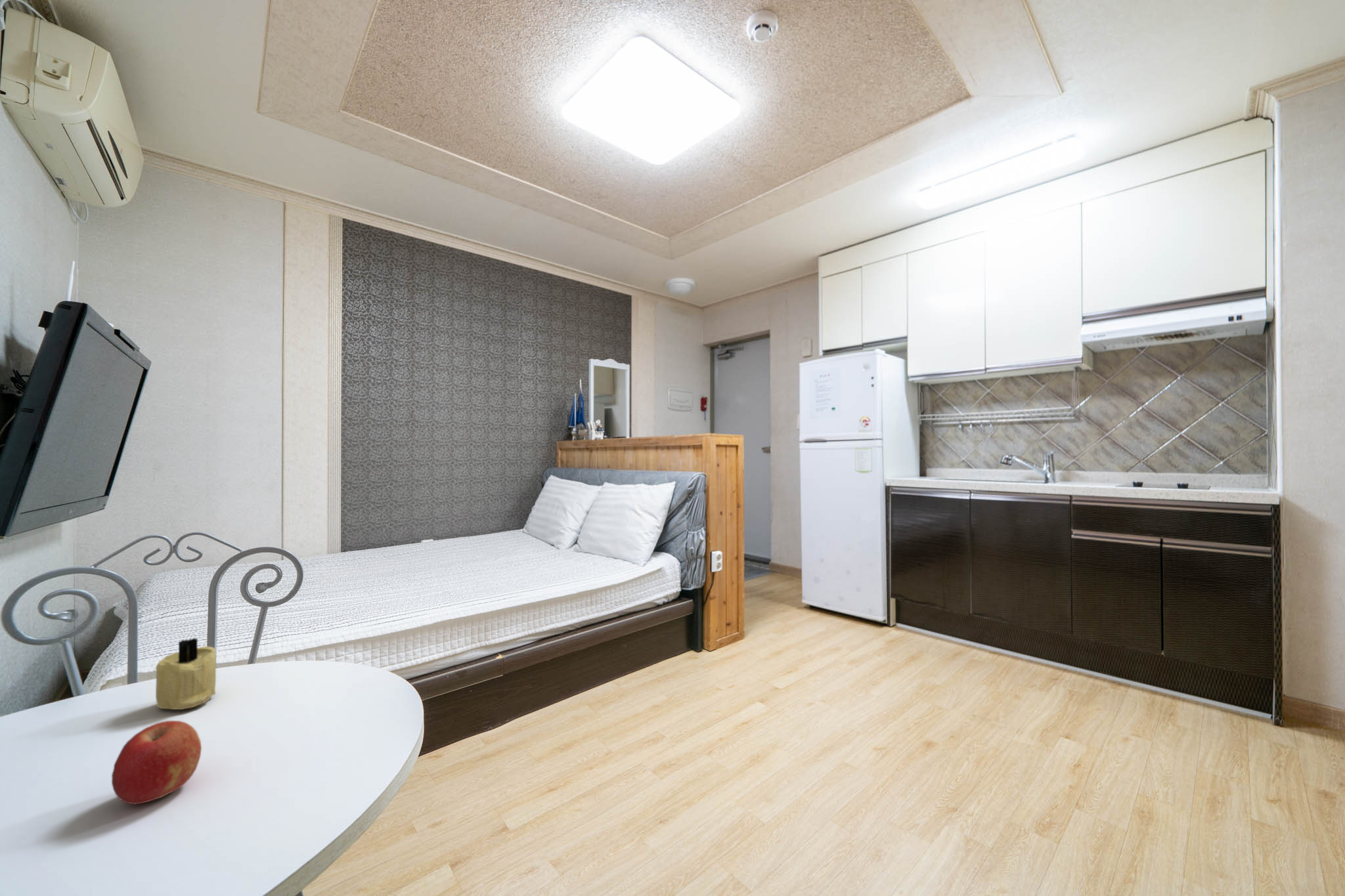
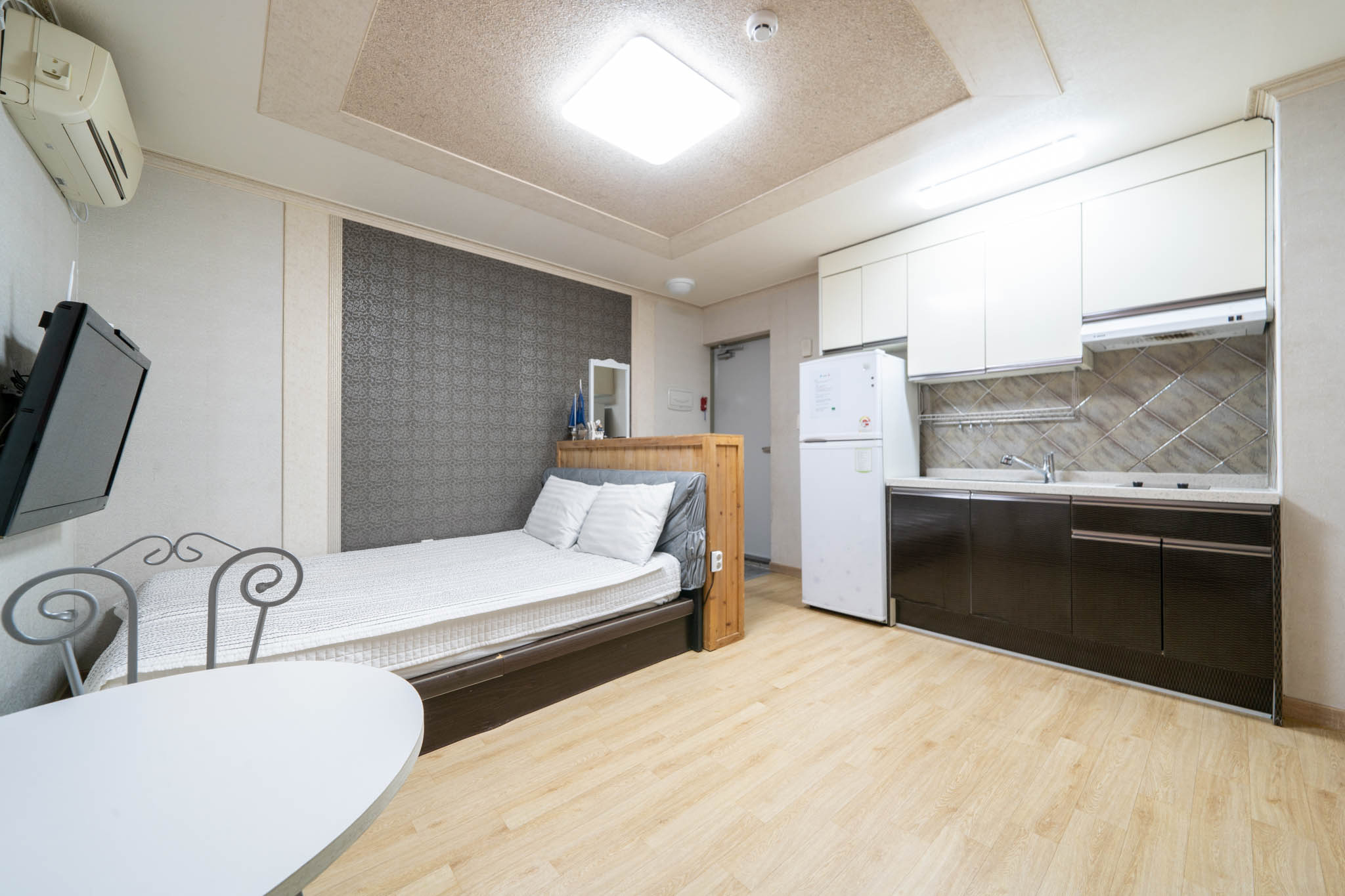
- fruit [111,720,202,805]
- candle [155,637,217,710]
